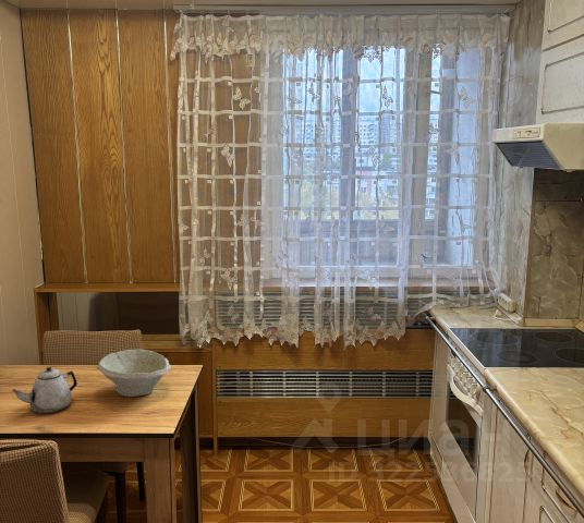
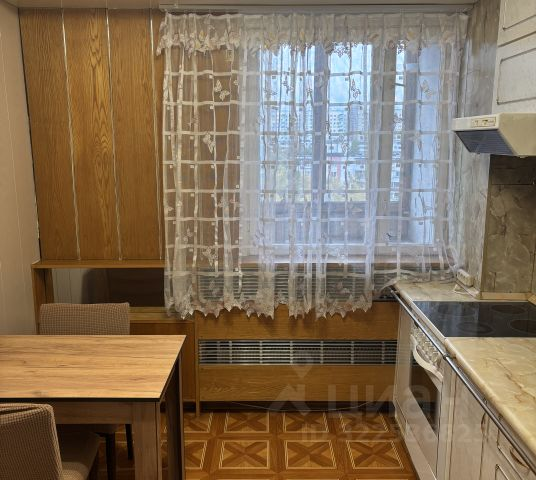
- bowl [96,349,172,398]
- teapot [11,366,78,414]
